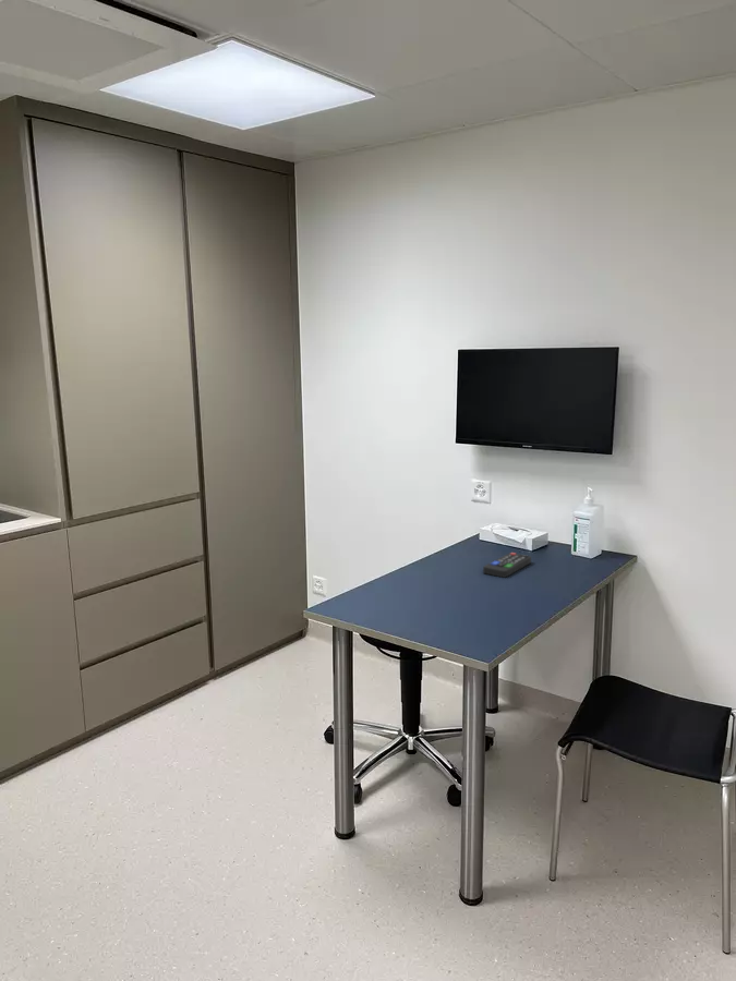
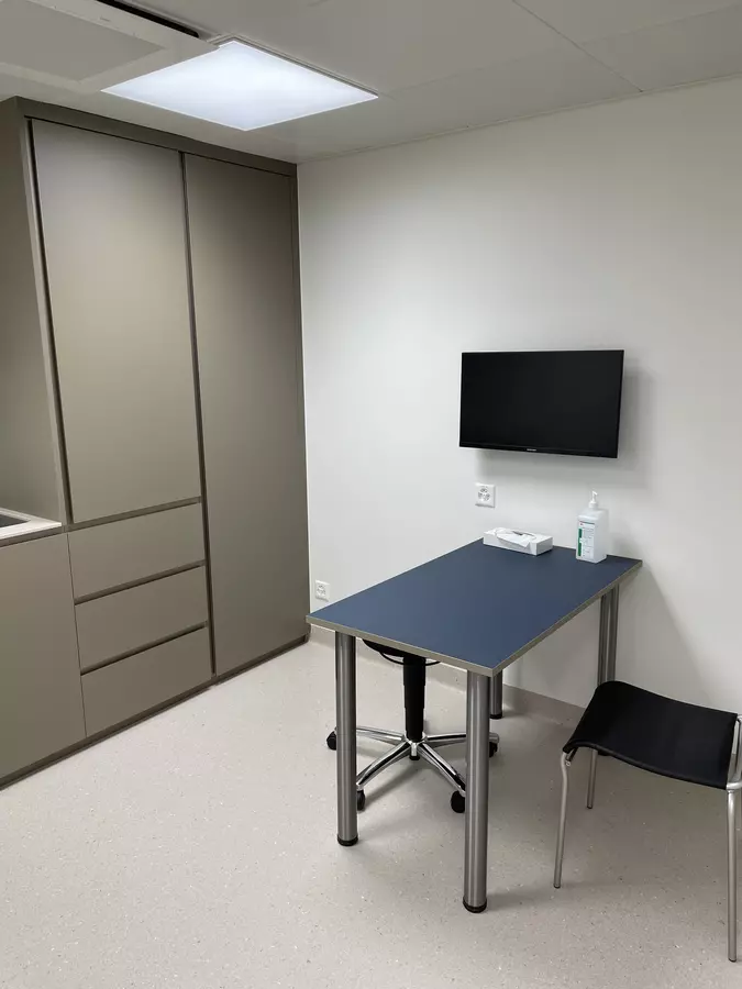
- remote control [482,552,532,579]
